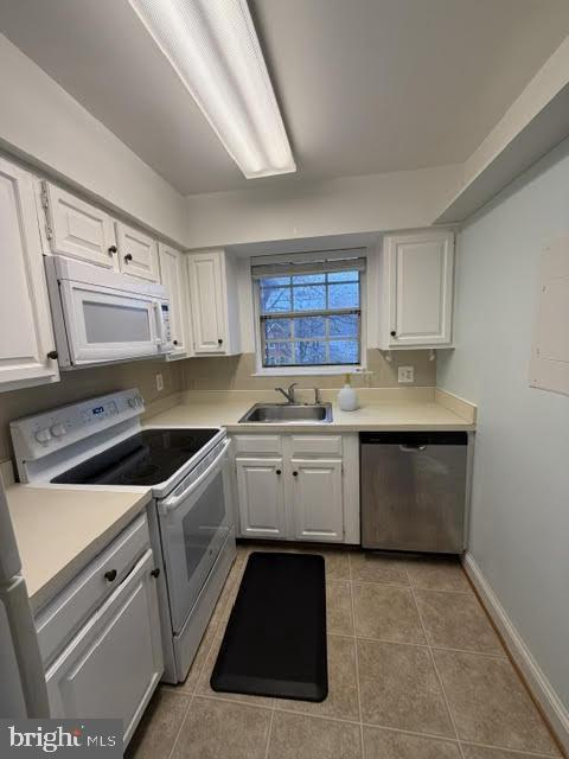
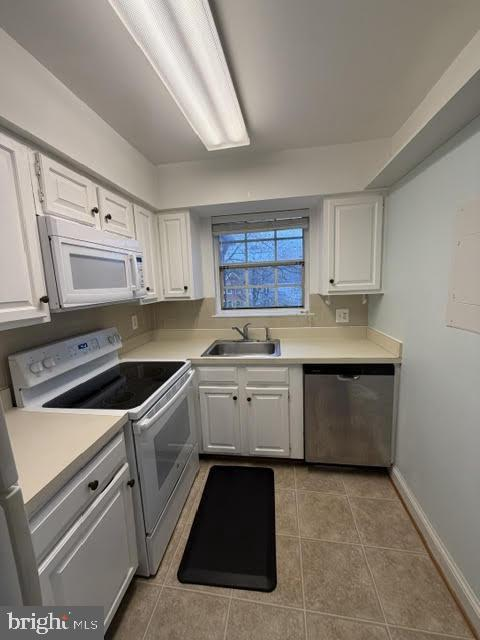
- soap bottle [337,372,359,412]
